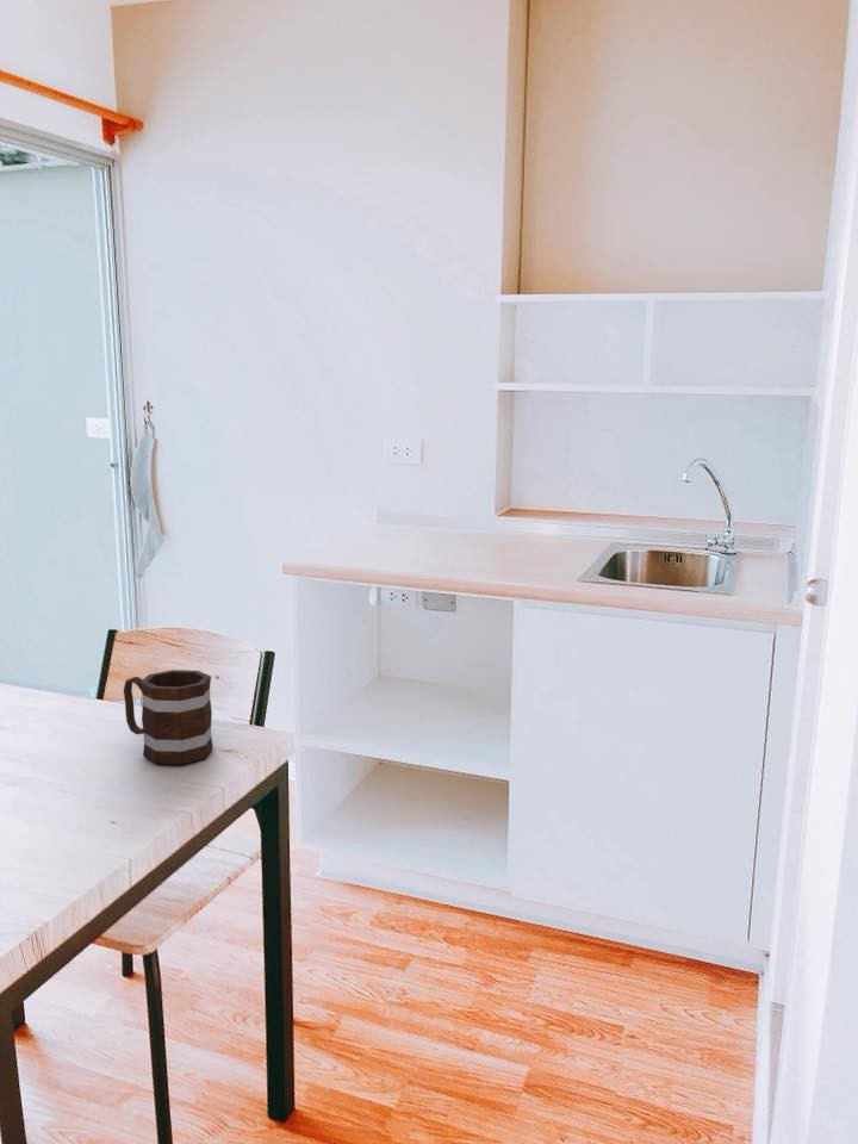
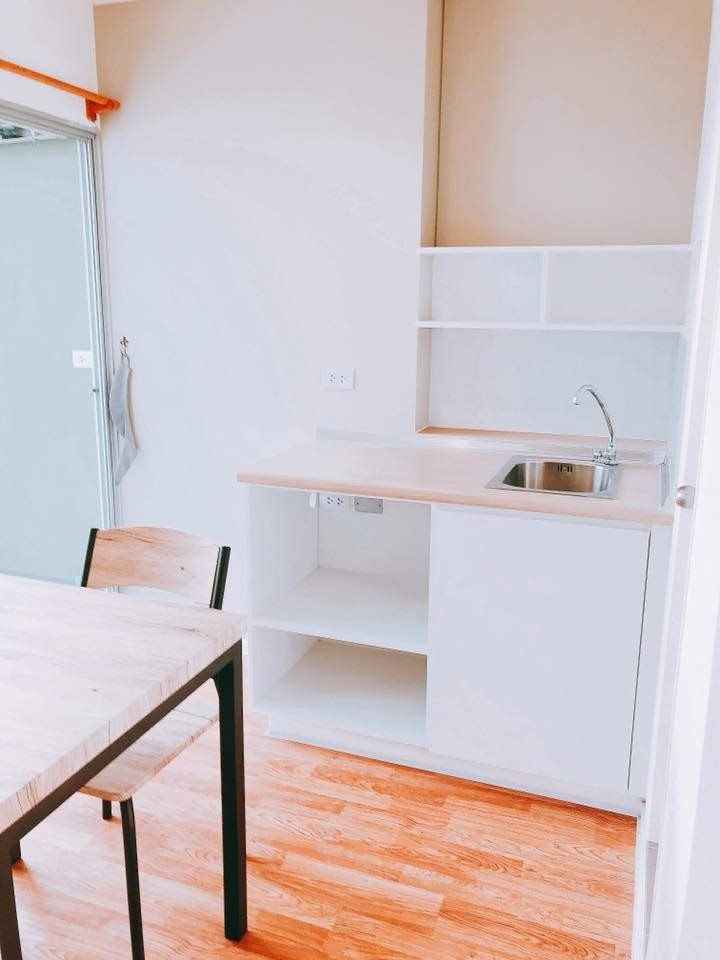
- mug [123,669,214,765]
